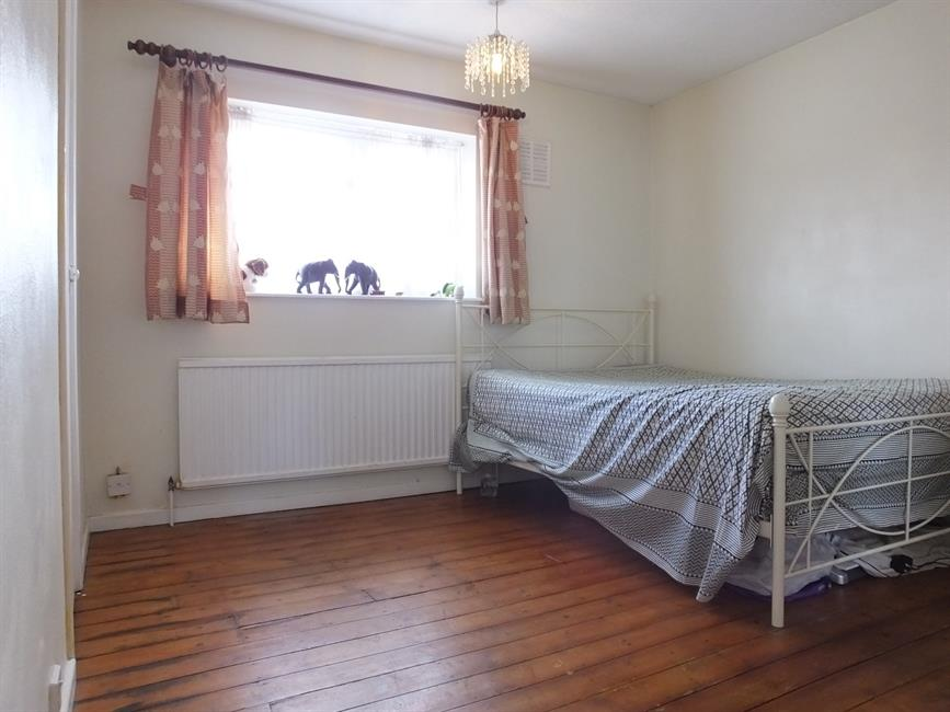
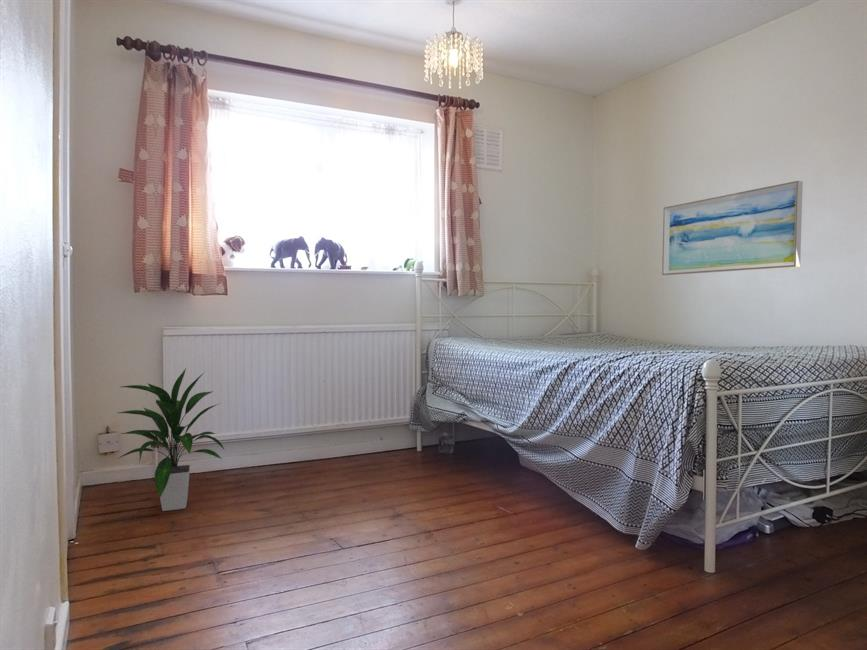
+ wall art [661,180,804,276]
+ indoor plant [117,367,227,512]
